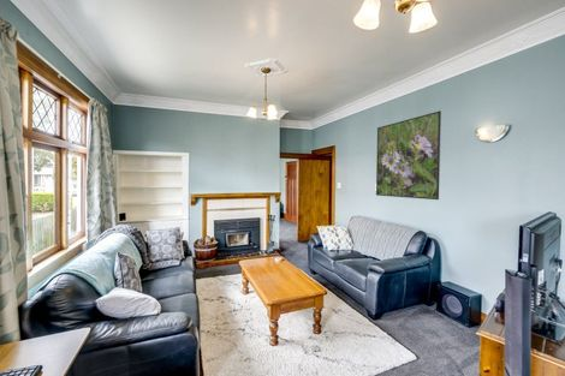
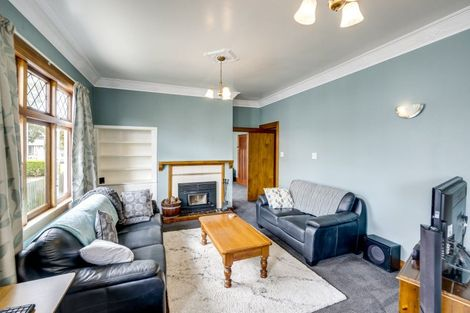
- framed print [375,109,442,201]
